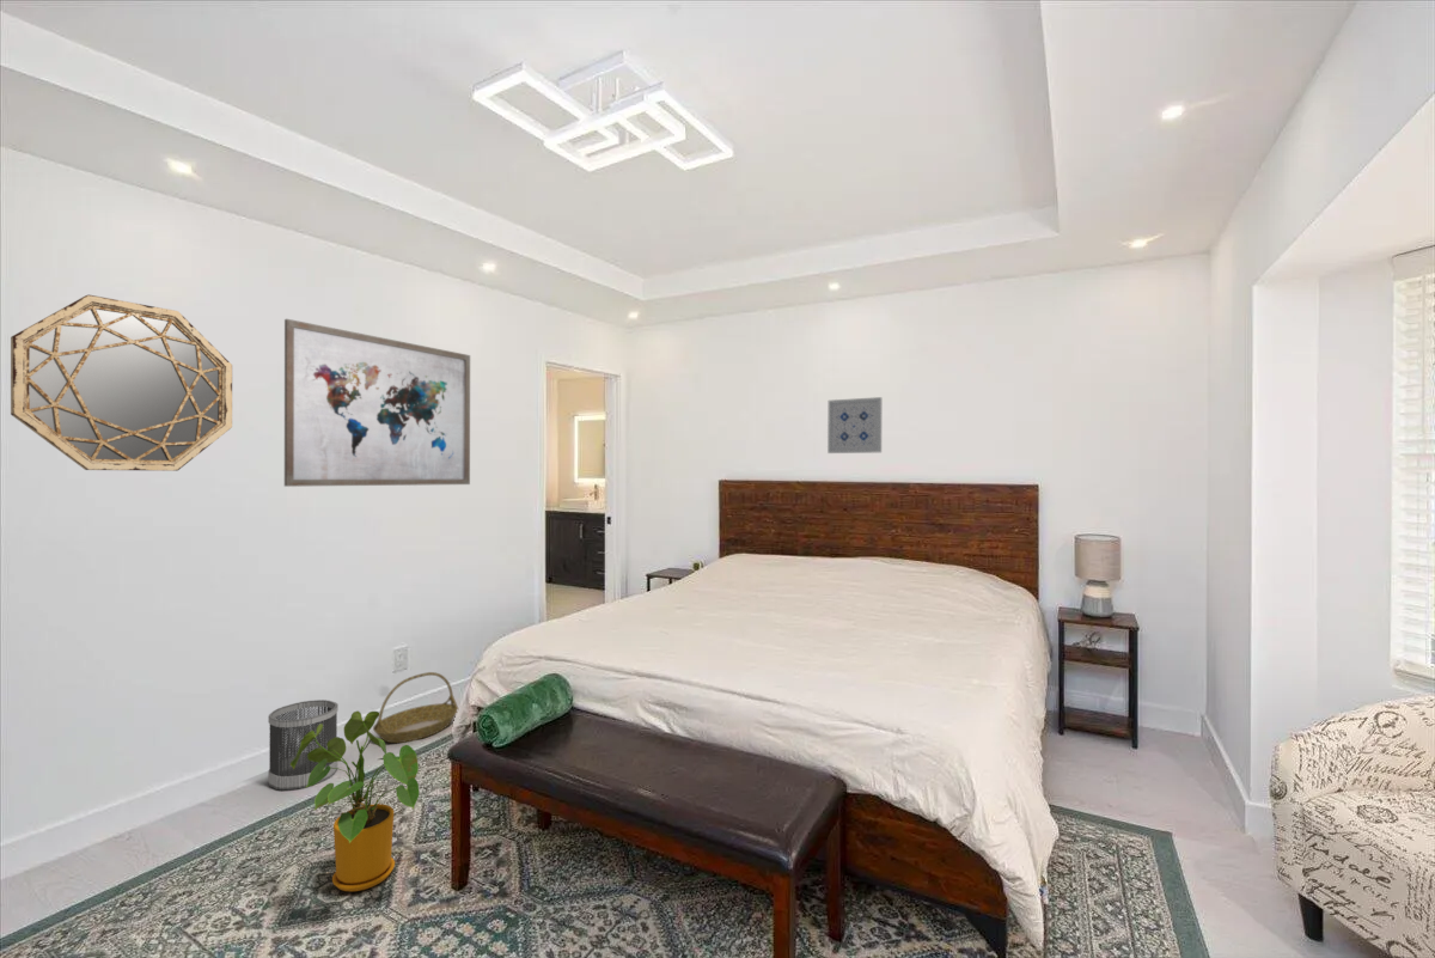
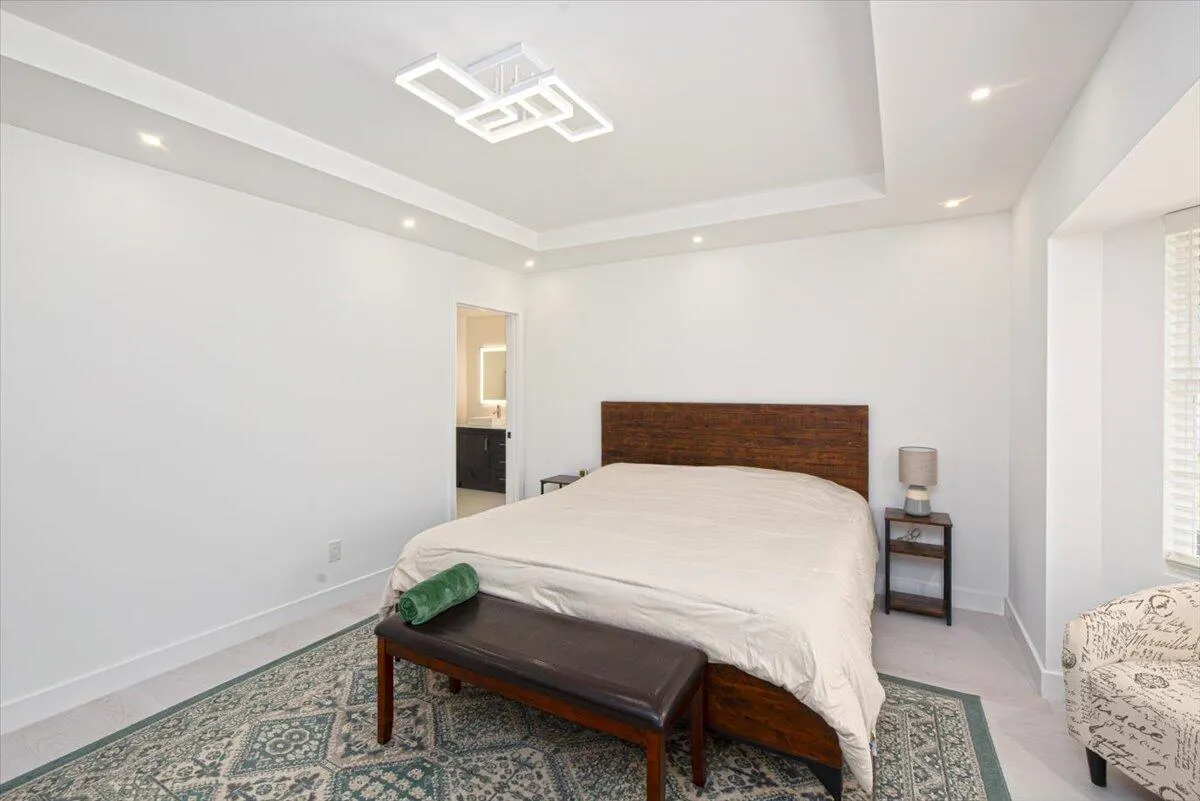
- wall art [283,318,471,488]
- wastebasket [267,698,340,792]
- basket [372,671,459,744]
- house plant [291,710,420,892]
- wall art [826,396,883,454]
- home mirror [10,294,233,472]
